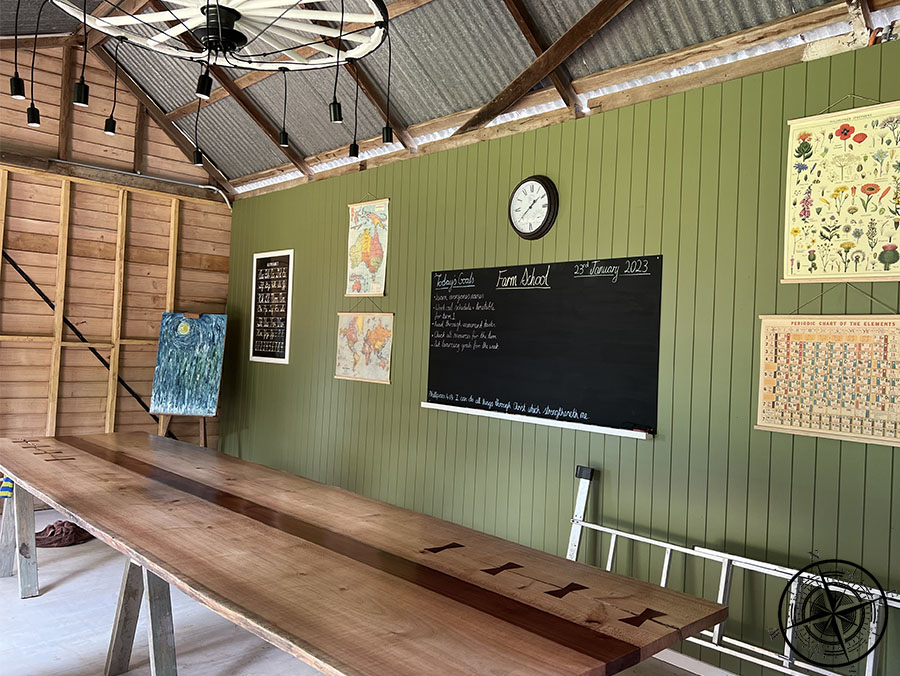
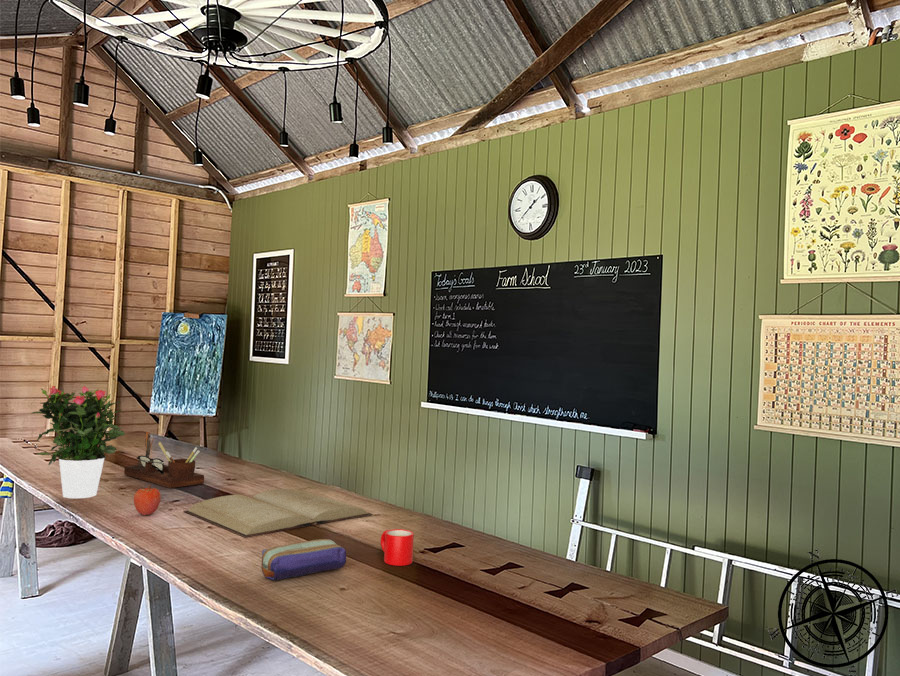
+ apple [133,484,162,516]
+ book [183,488,374,538]
+ potted flower [30,385,126,499]
+ desk organizer [123,431,205,489]
+ mug [380,528,415,567]
+ pencil case [261,538,347,582]
